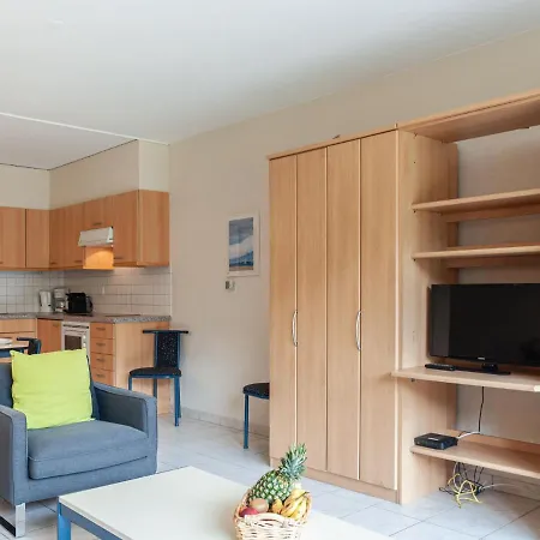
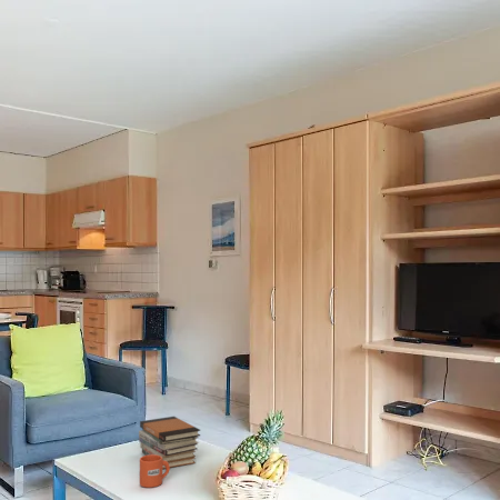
+ mug [139,454,171,489]
+ book stack [138,416,201,470]
